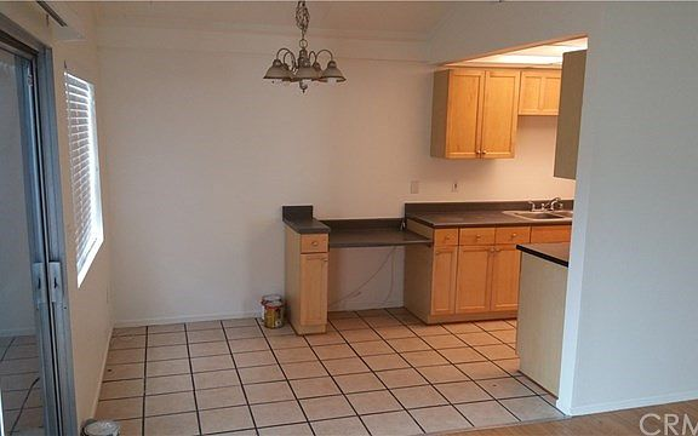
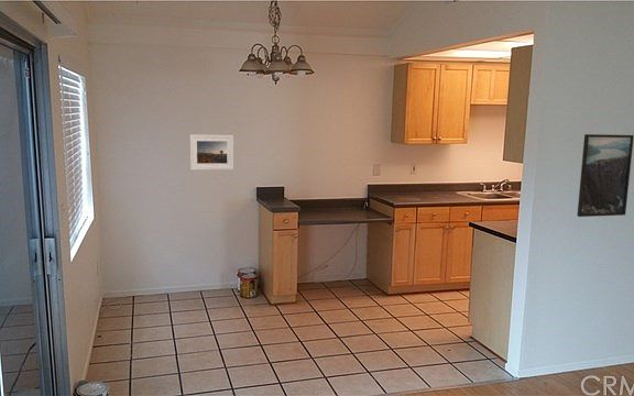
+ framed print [189,133,234,170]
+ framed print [576,133,634,218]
